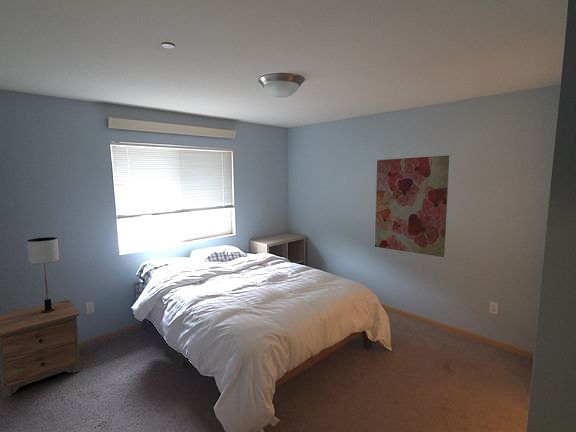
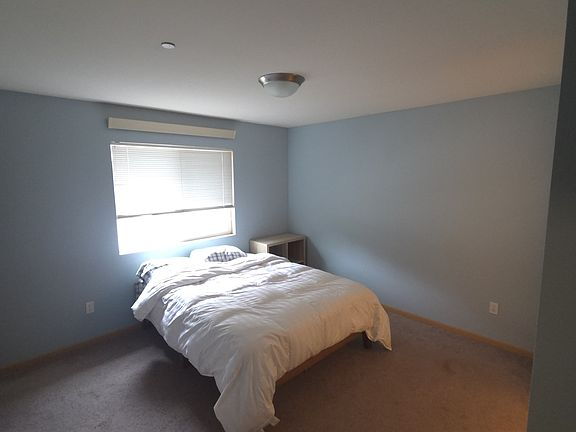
- table lamp [26,236,60,313]
- nightstand [0,299,81,399]
- wall art [374,154,450,258]
